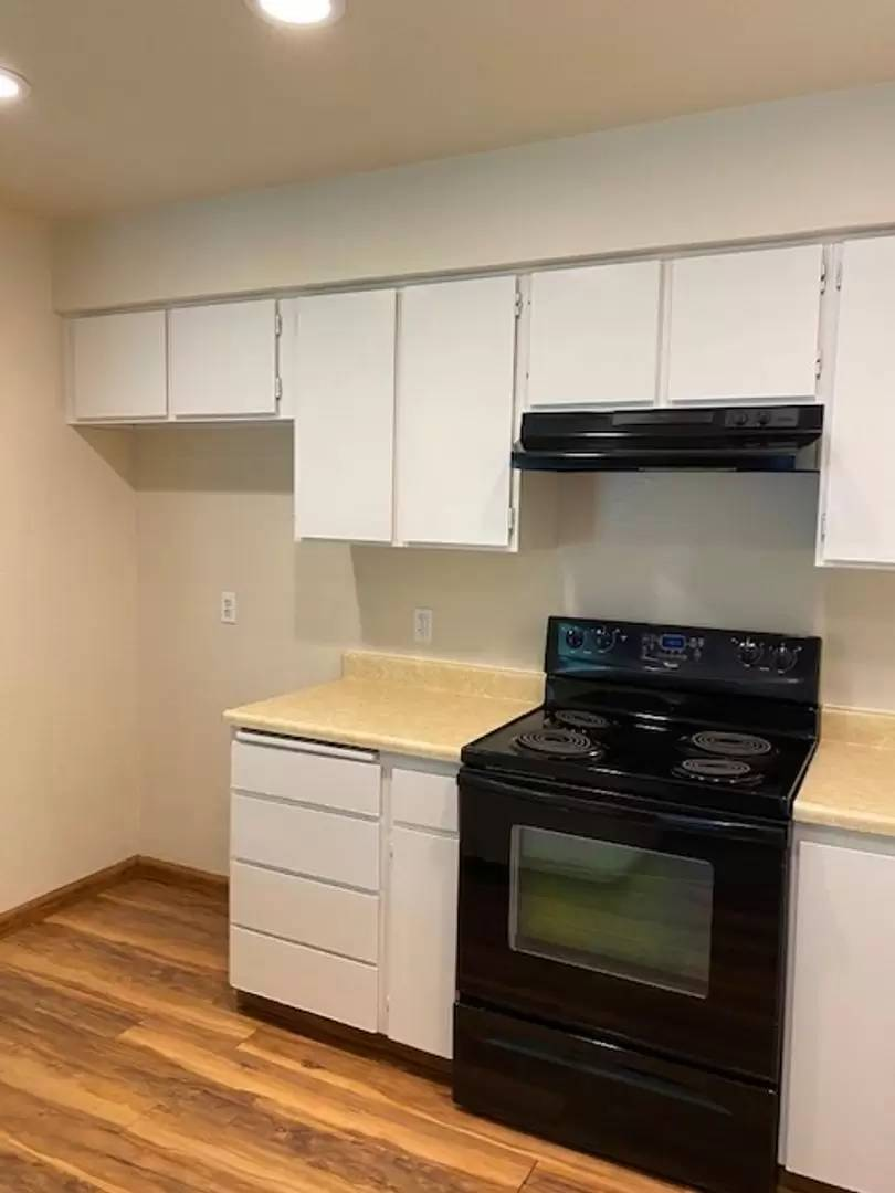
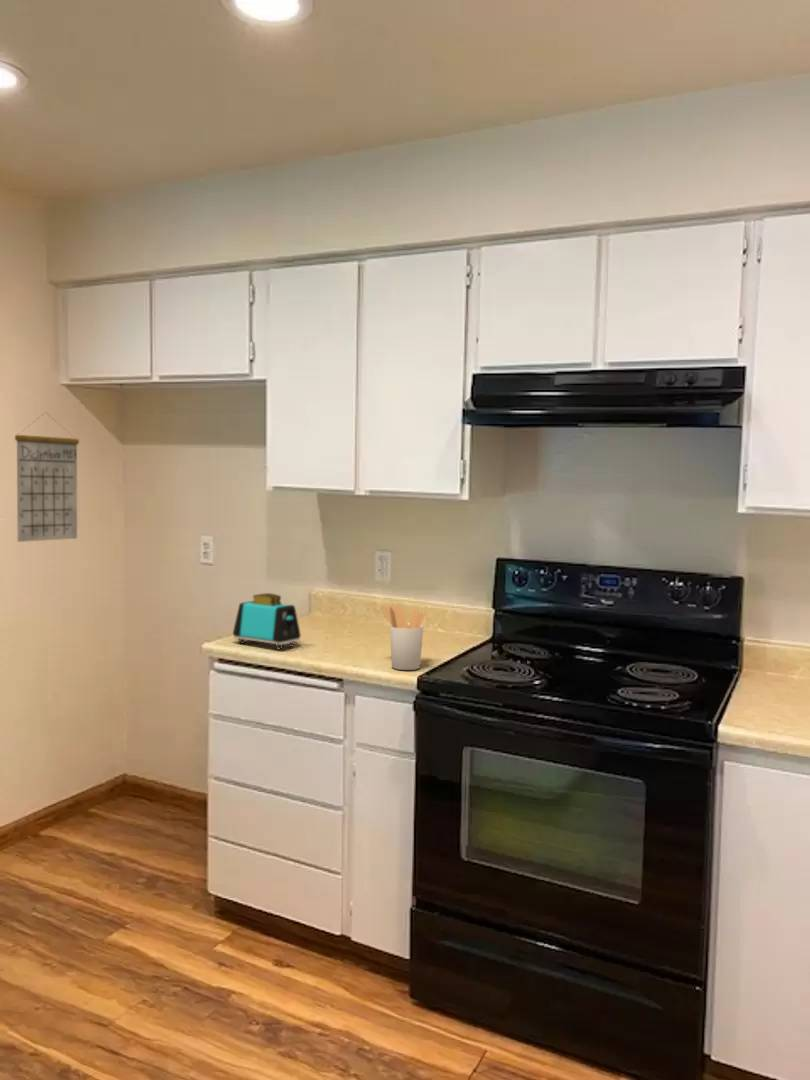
+ calendar [14,411,80,543]
+ toaster [232,592,302,650]
+ utensil holder [379,603,426,671]
